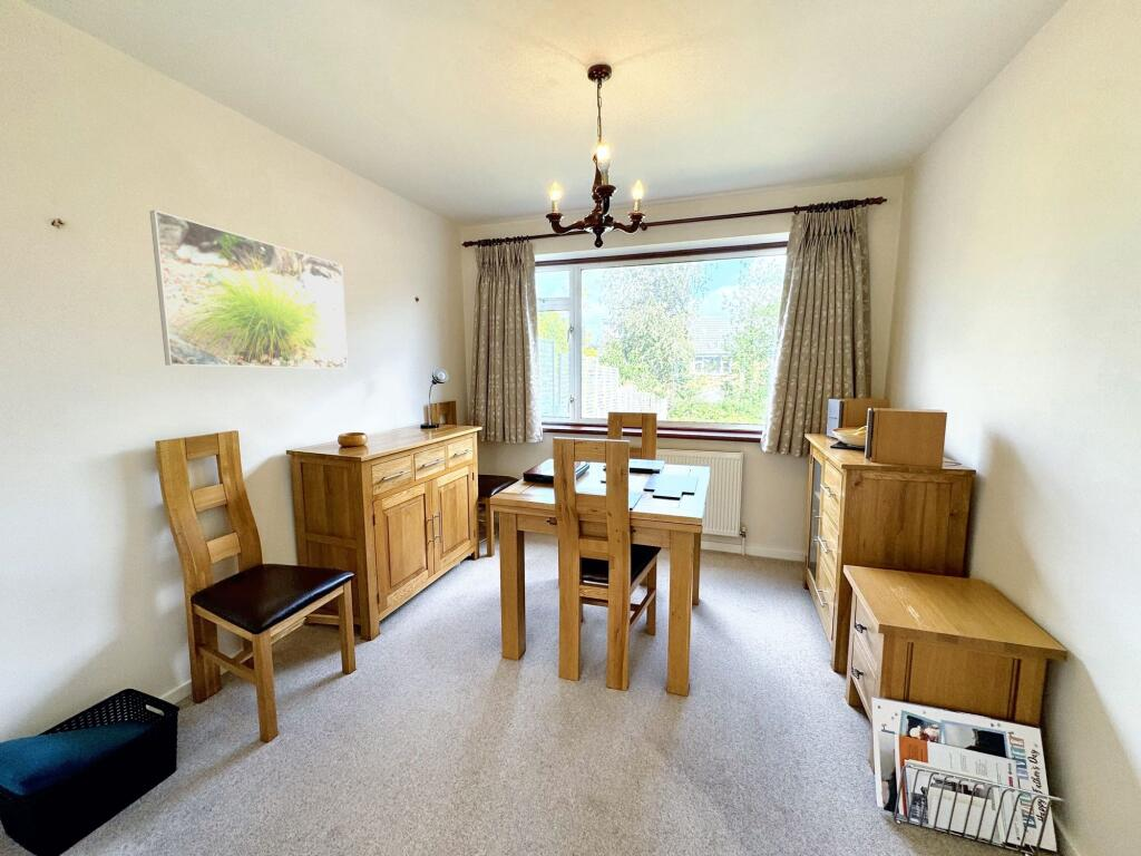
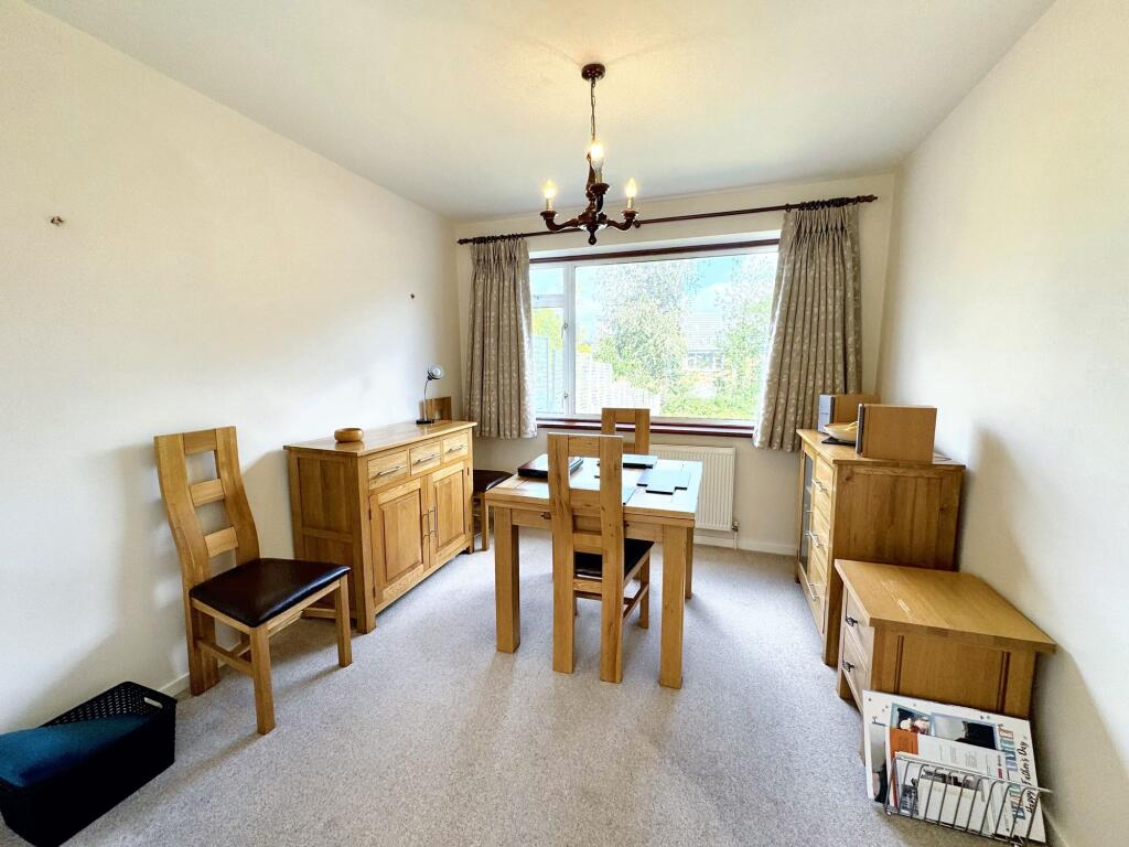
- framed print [149,210,349,370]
